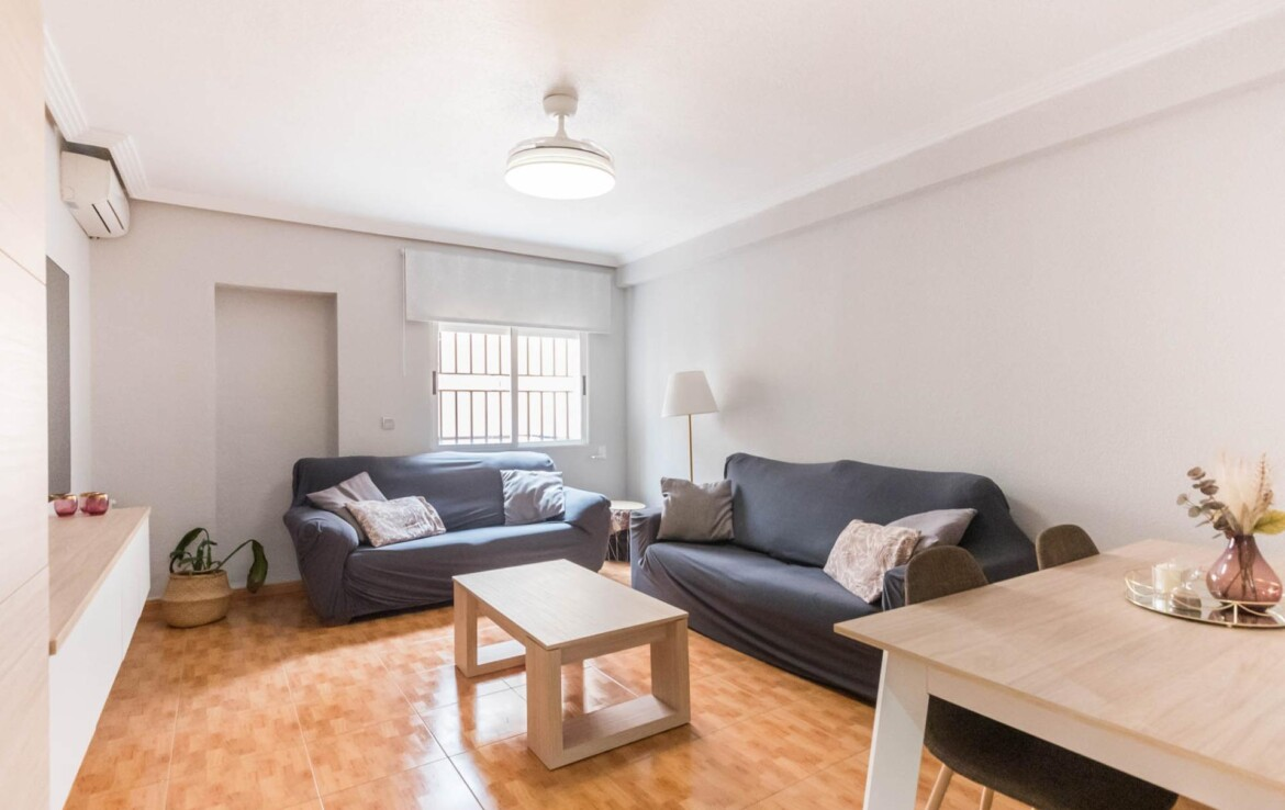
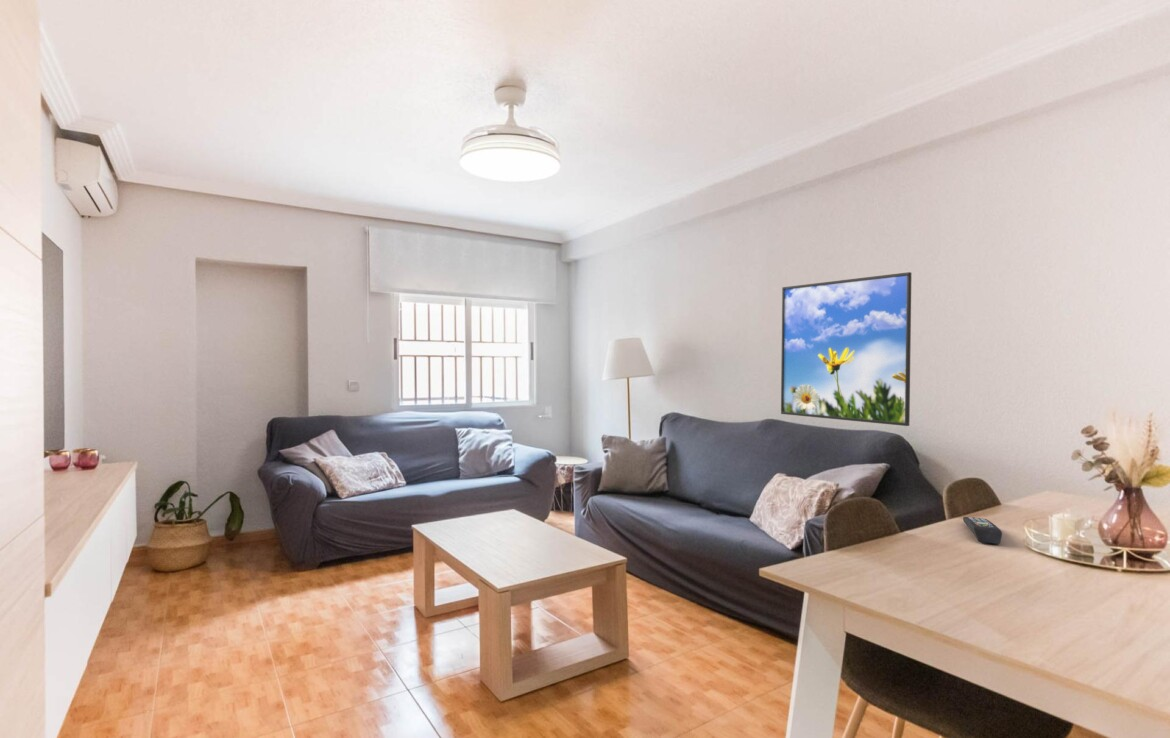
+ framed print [780,271,913,427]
+ remote control [962,516,1003,545]
